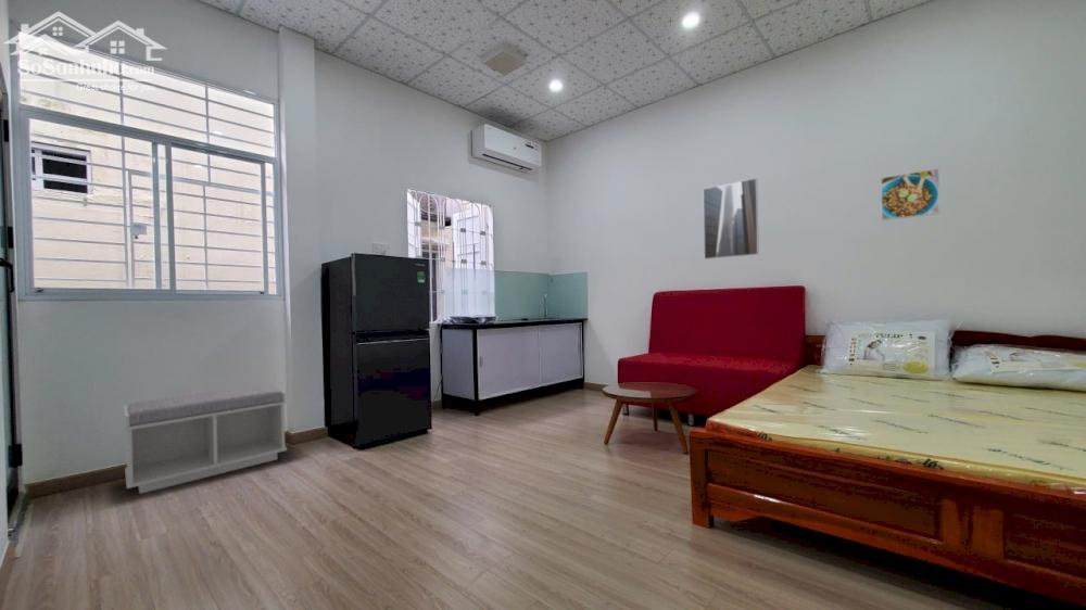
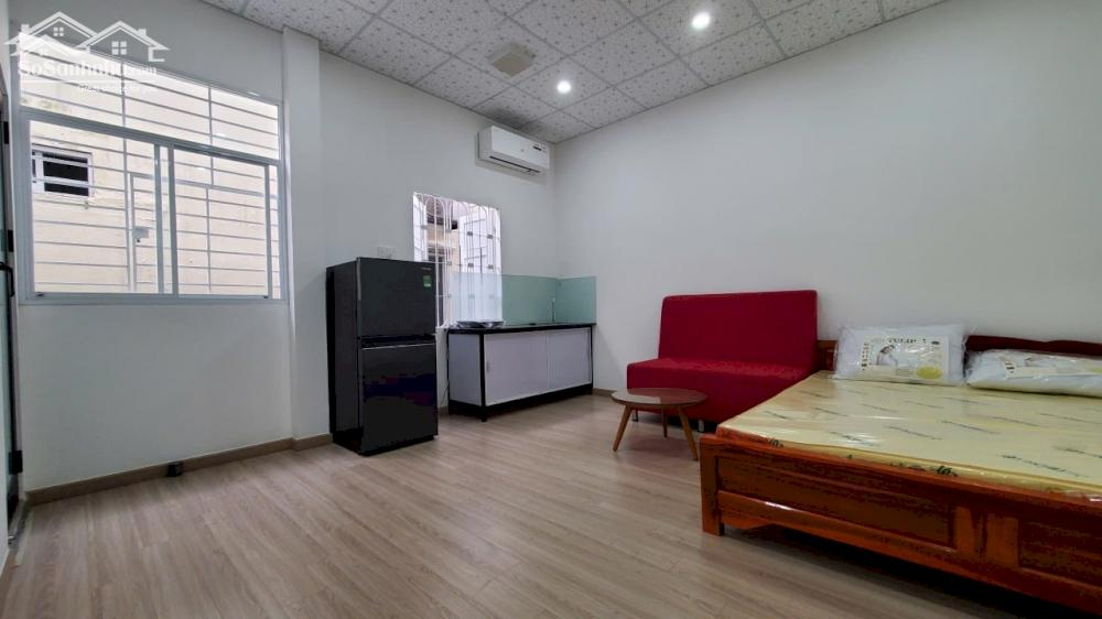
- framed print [703,177,760,260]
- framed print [880,167,942,221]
- bench [123,383,288,495]
